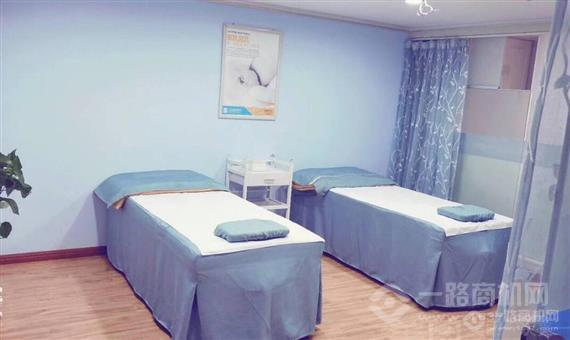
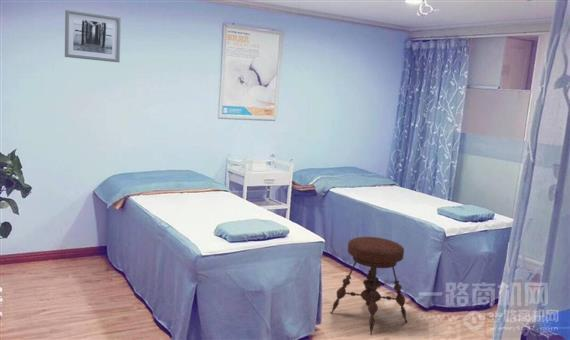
+ stool [329,236,408,336]
+ wall art [64,9,122,63]
